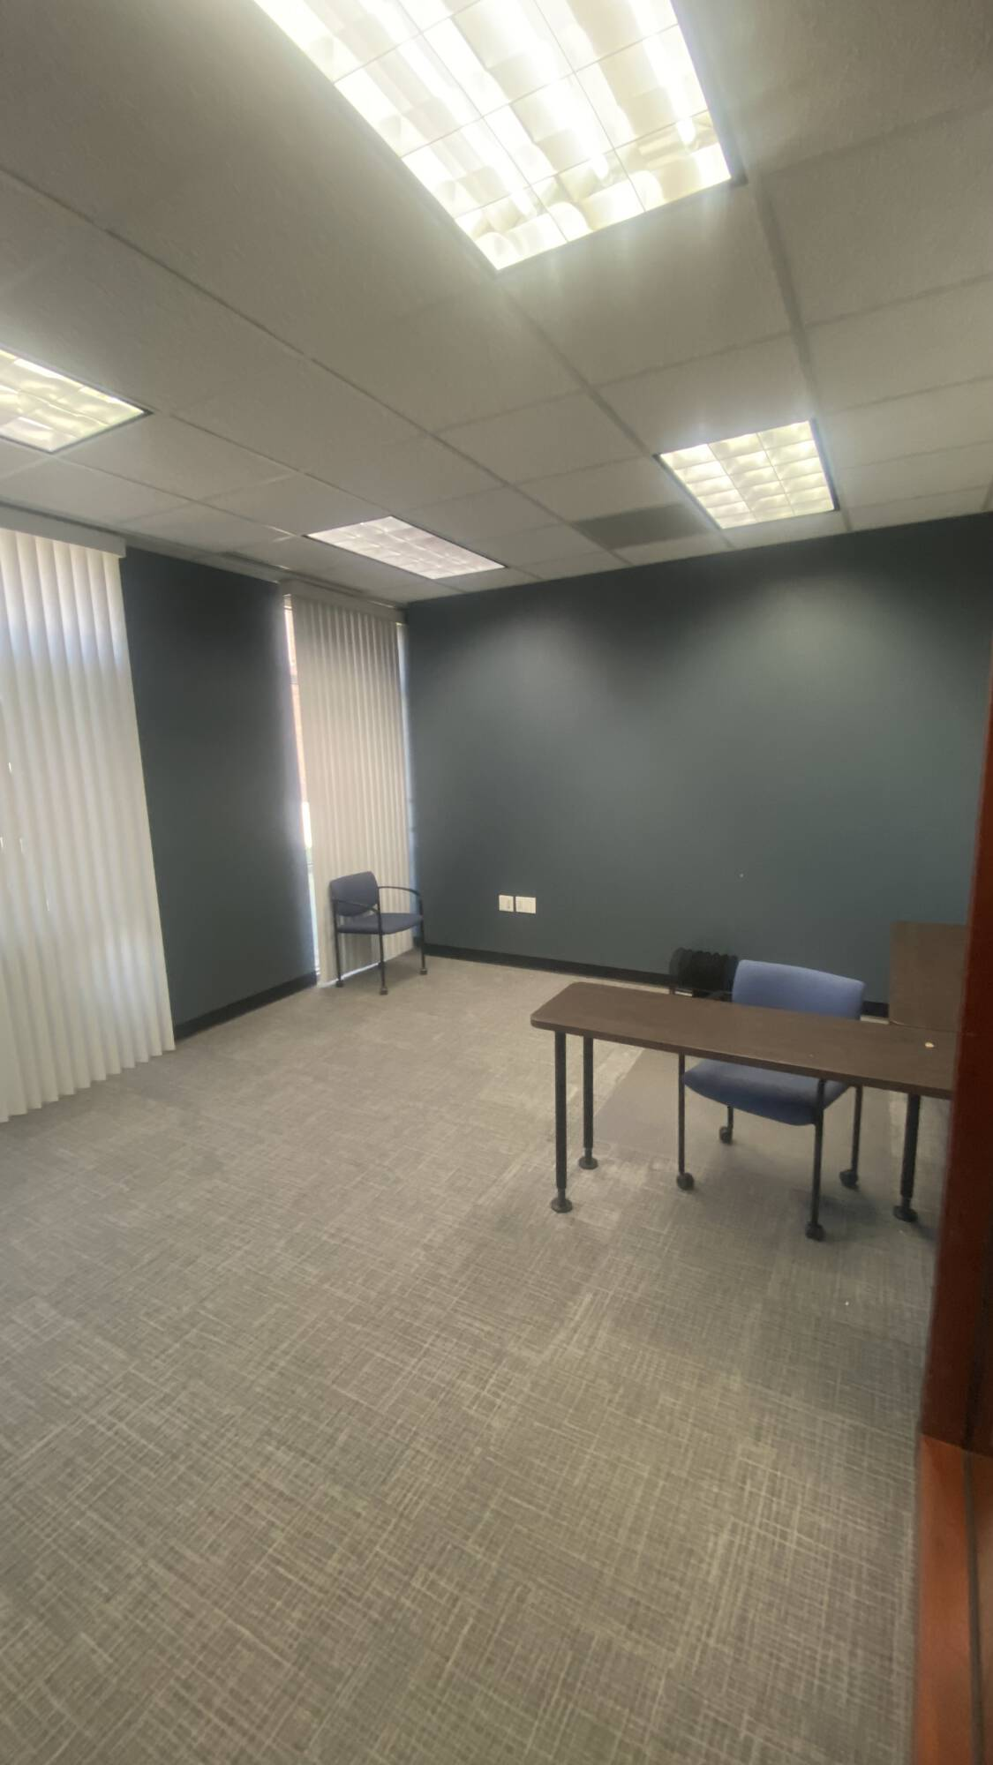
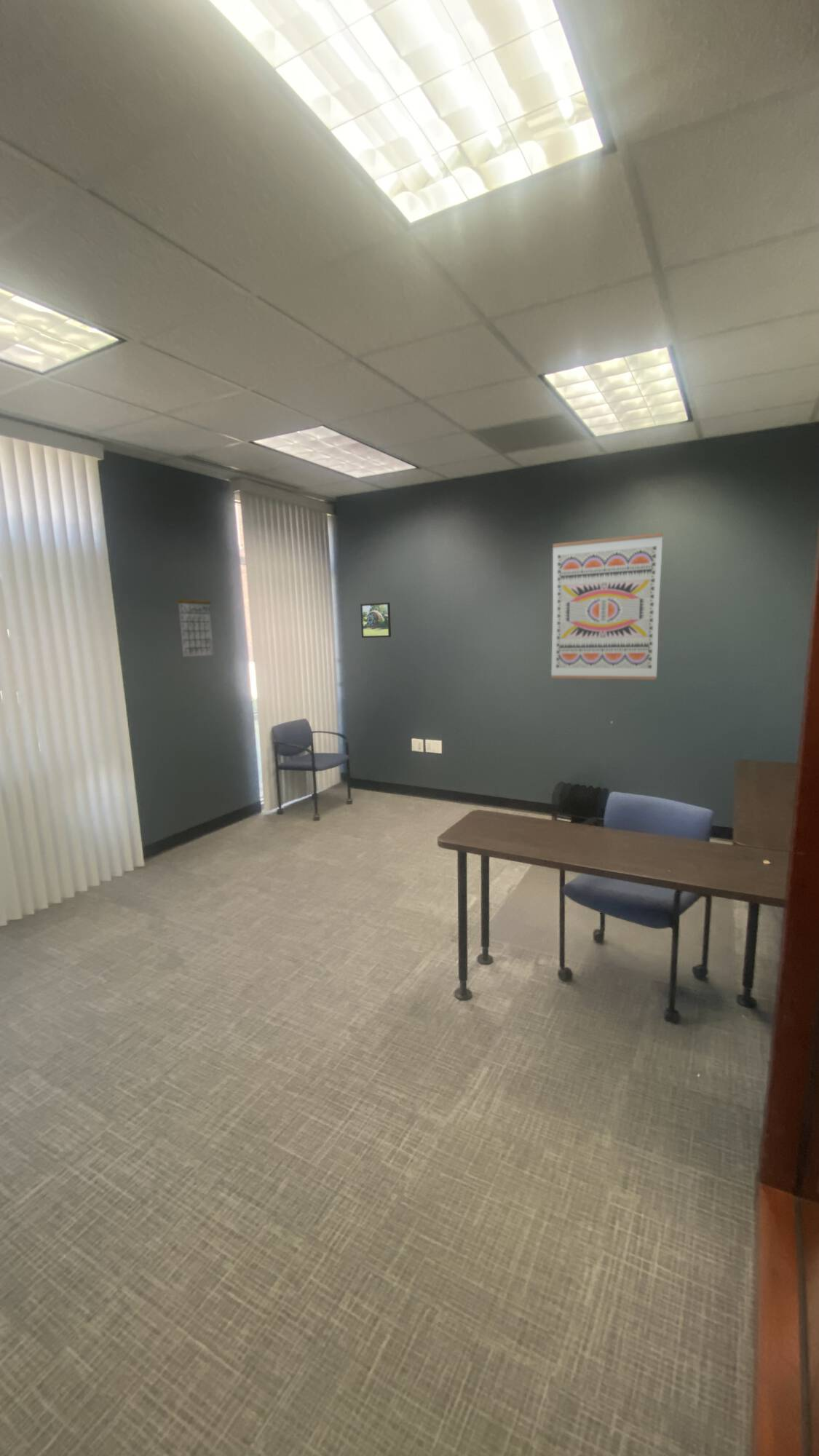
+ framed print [360,602,392,638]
+ wall art [550,532,663,681]
+ calendar [176,587,215,657]
